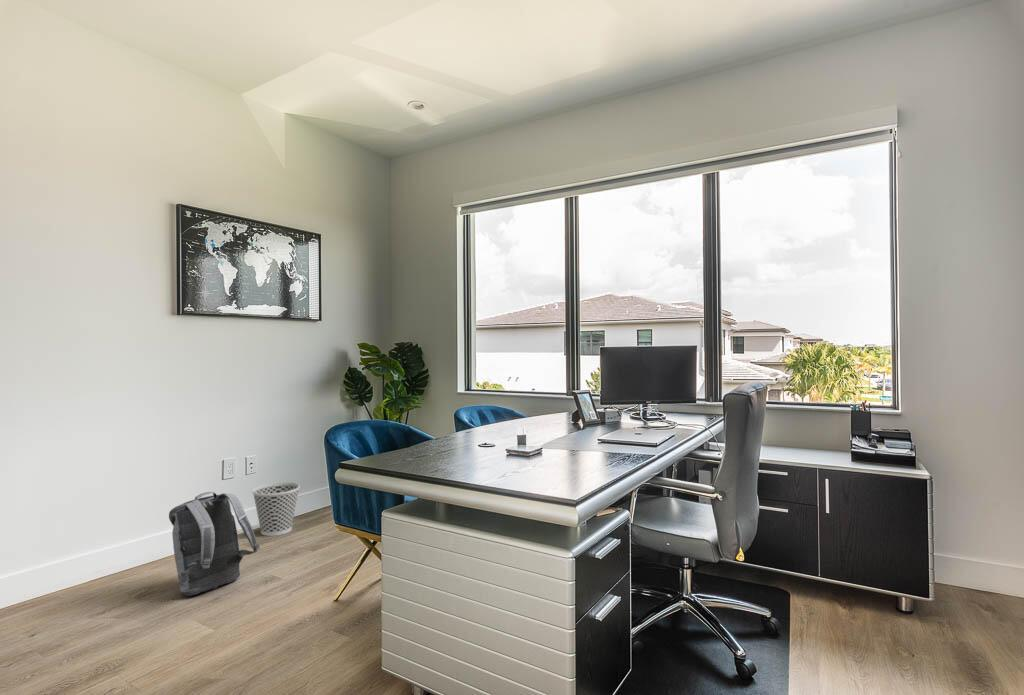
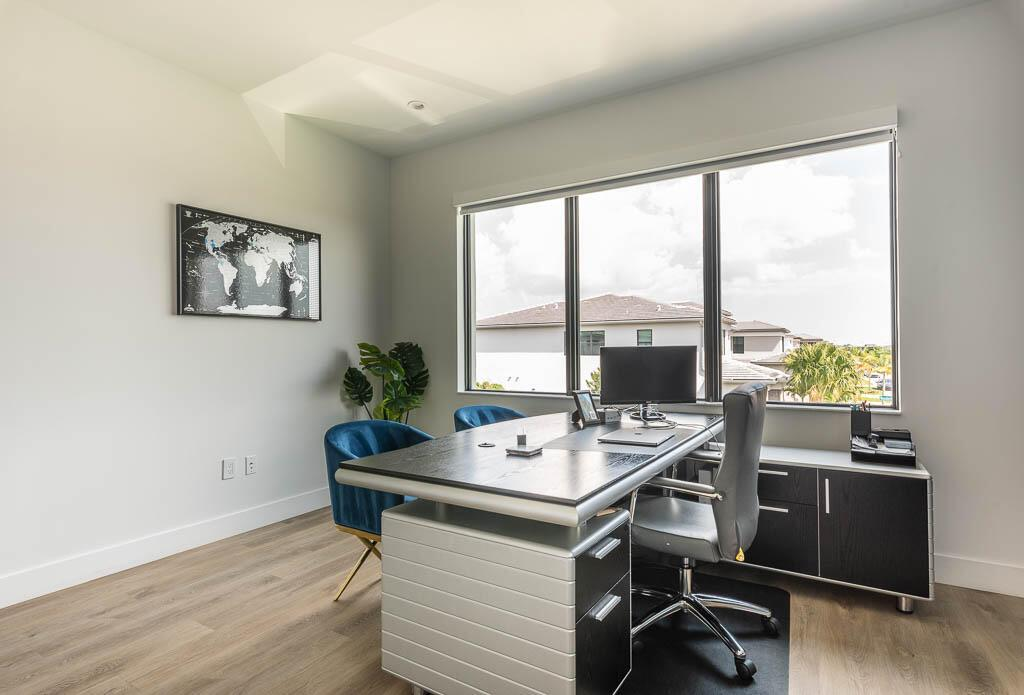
- backpack [168,491,261,597]
- wastebasket [251,481,301,537]
